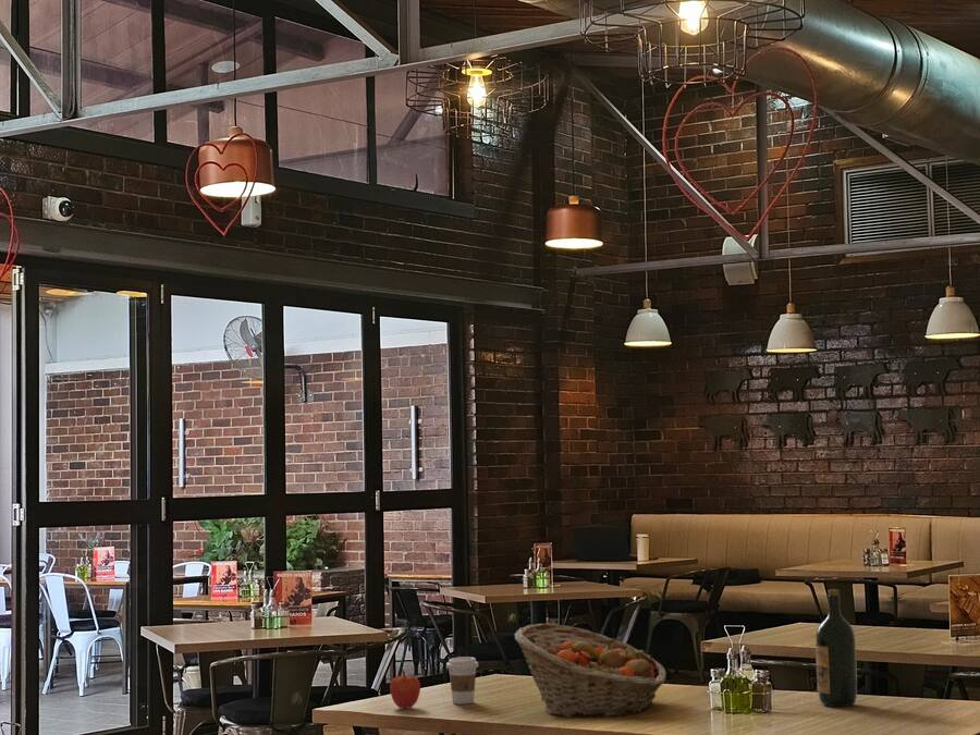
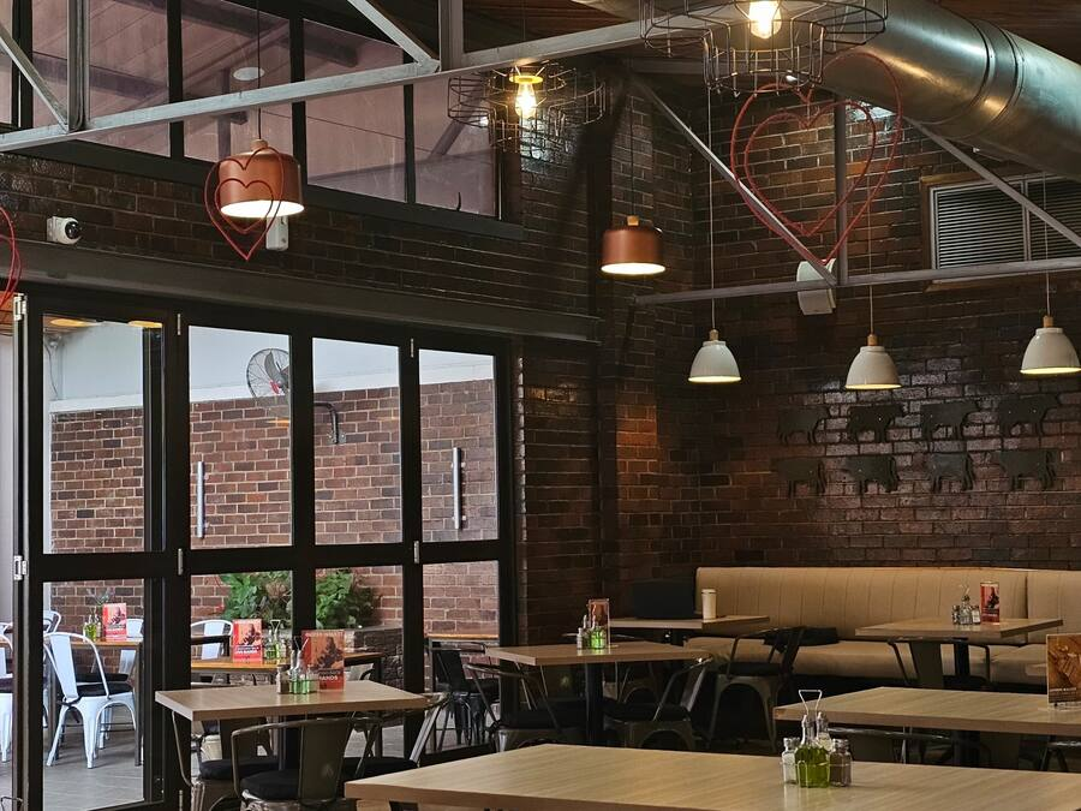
- coffee cup [445,656,479,706]
- fruit basket [514,622,667,719]
- wine bottle [814,588,858,708]
- apple [389,669,421,710]
